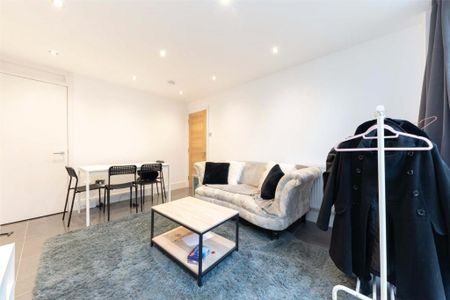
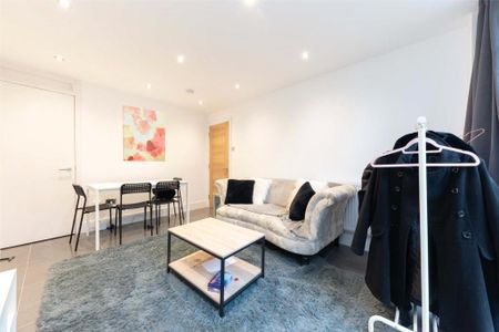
+ wall art [122,104,166,163]
